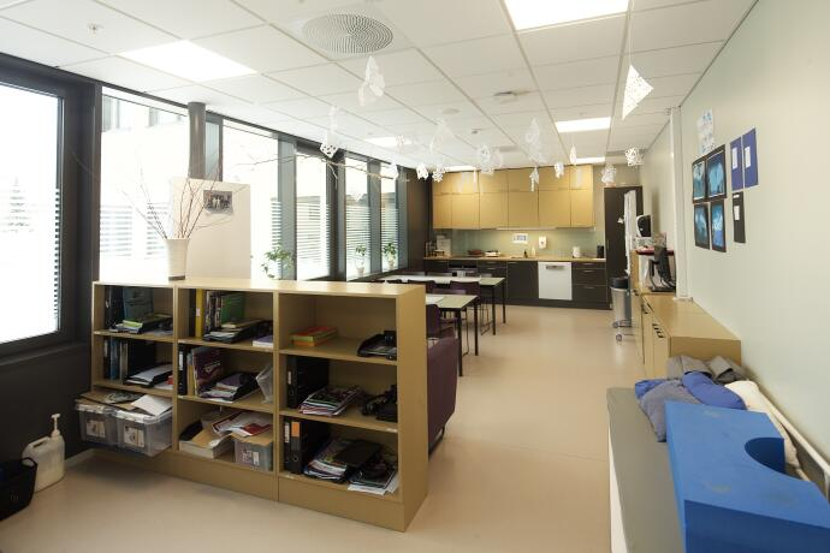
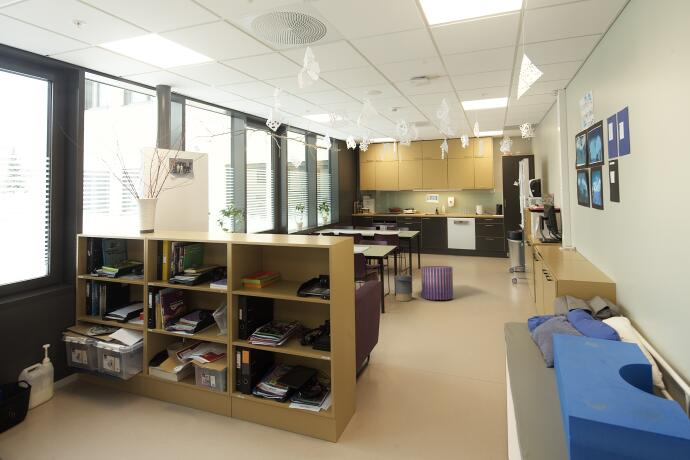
+ stool [420,265,454,301]
+ trash can [394,274,413,302]
